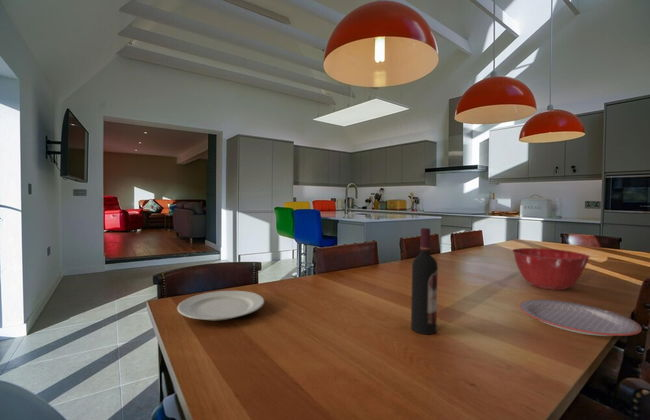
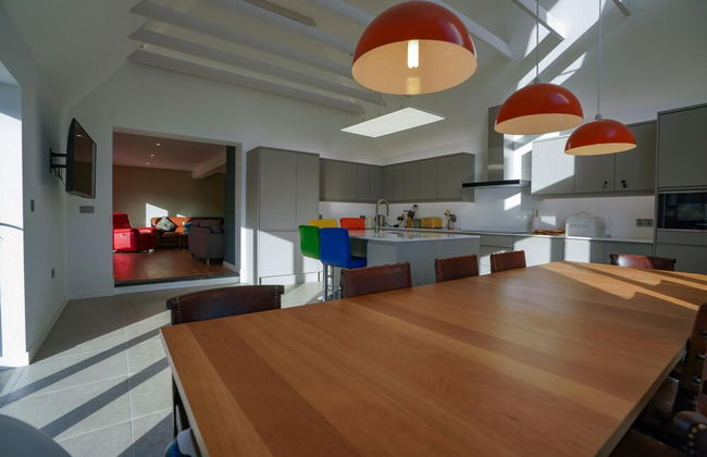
- wine bottle [410,227,439,335]
- plate [519,299,643,337]
- mixing bowl [511,247,591,291]
- chinaware [176,290,265,322]
